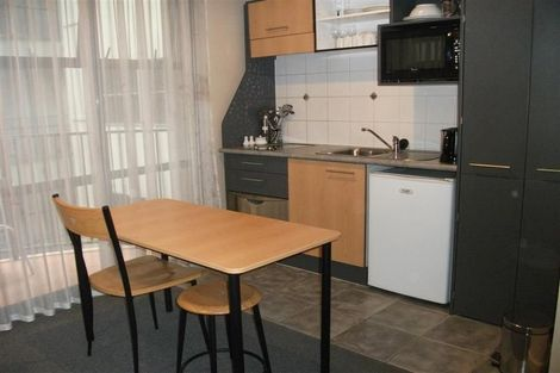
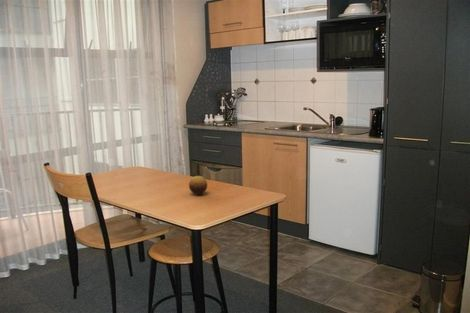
+ fruit [188,175,208,195]
